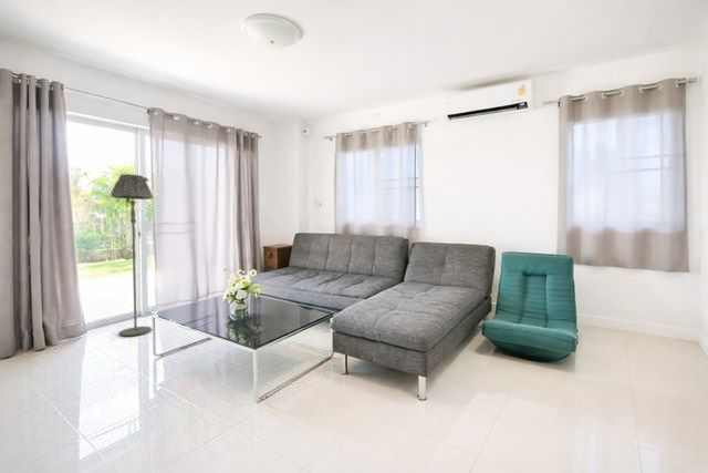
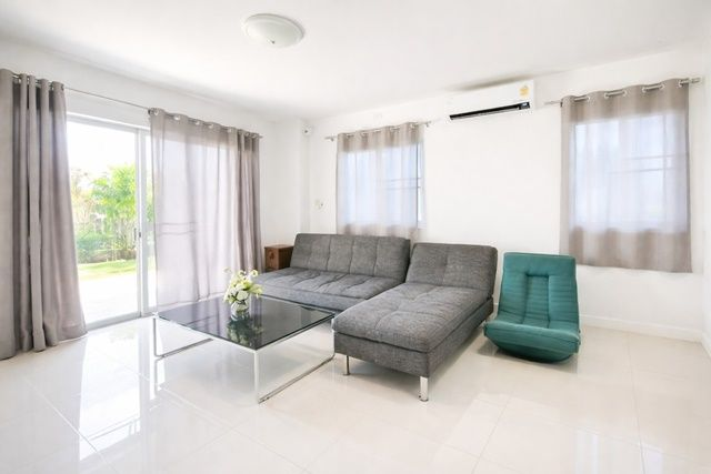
- floor lamp [110,173,154,337]
